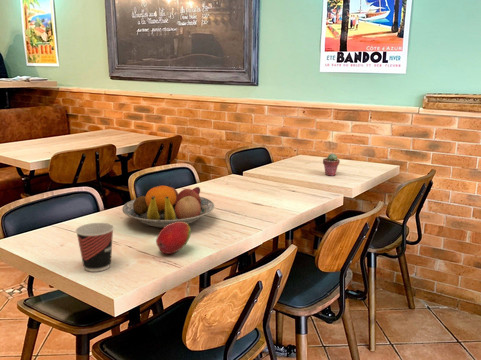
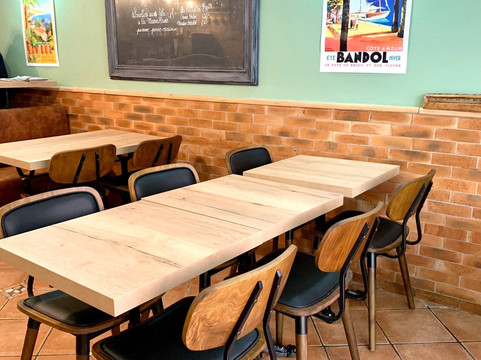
- potted succulent [322,153,341,177]
- fruit [155,222,192,255]
- cup [75,222,115,273]
- fruit bowl [121,182,216,229]
